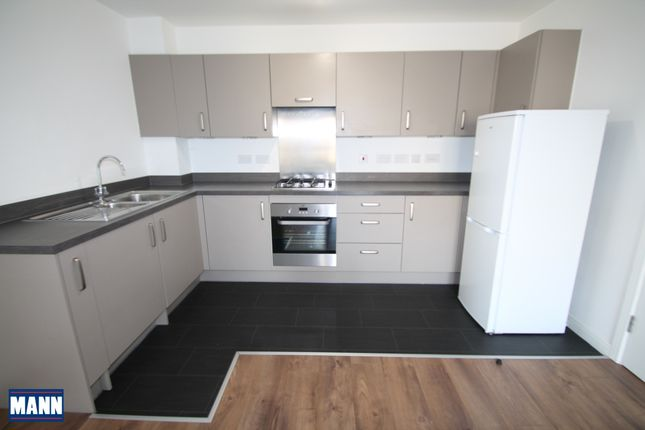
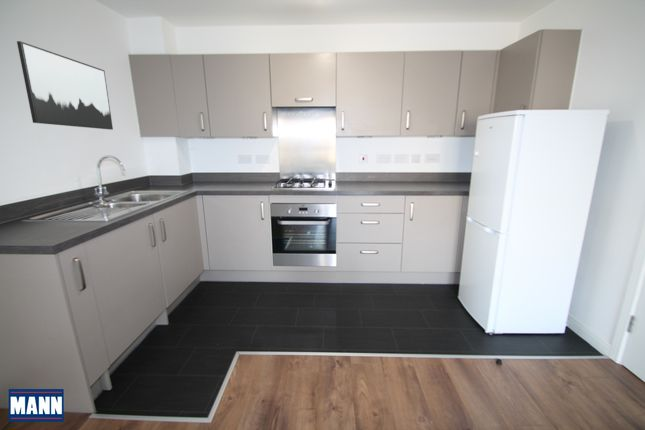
+ wall art [16,40,114,131]
